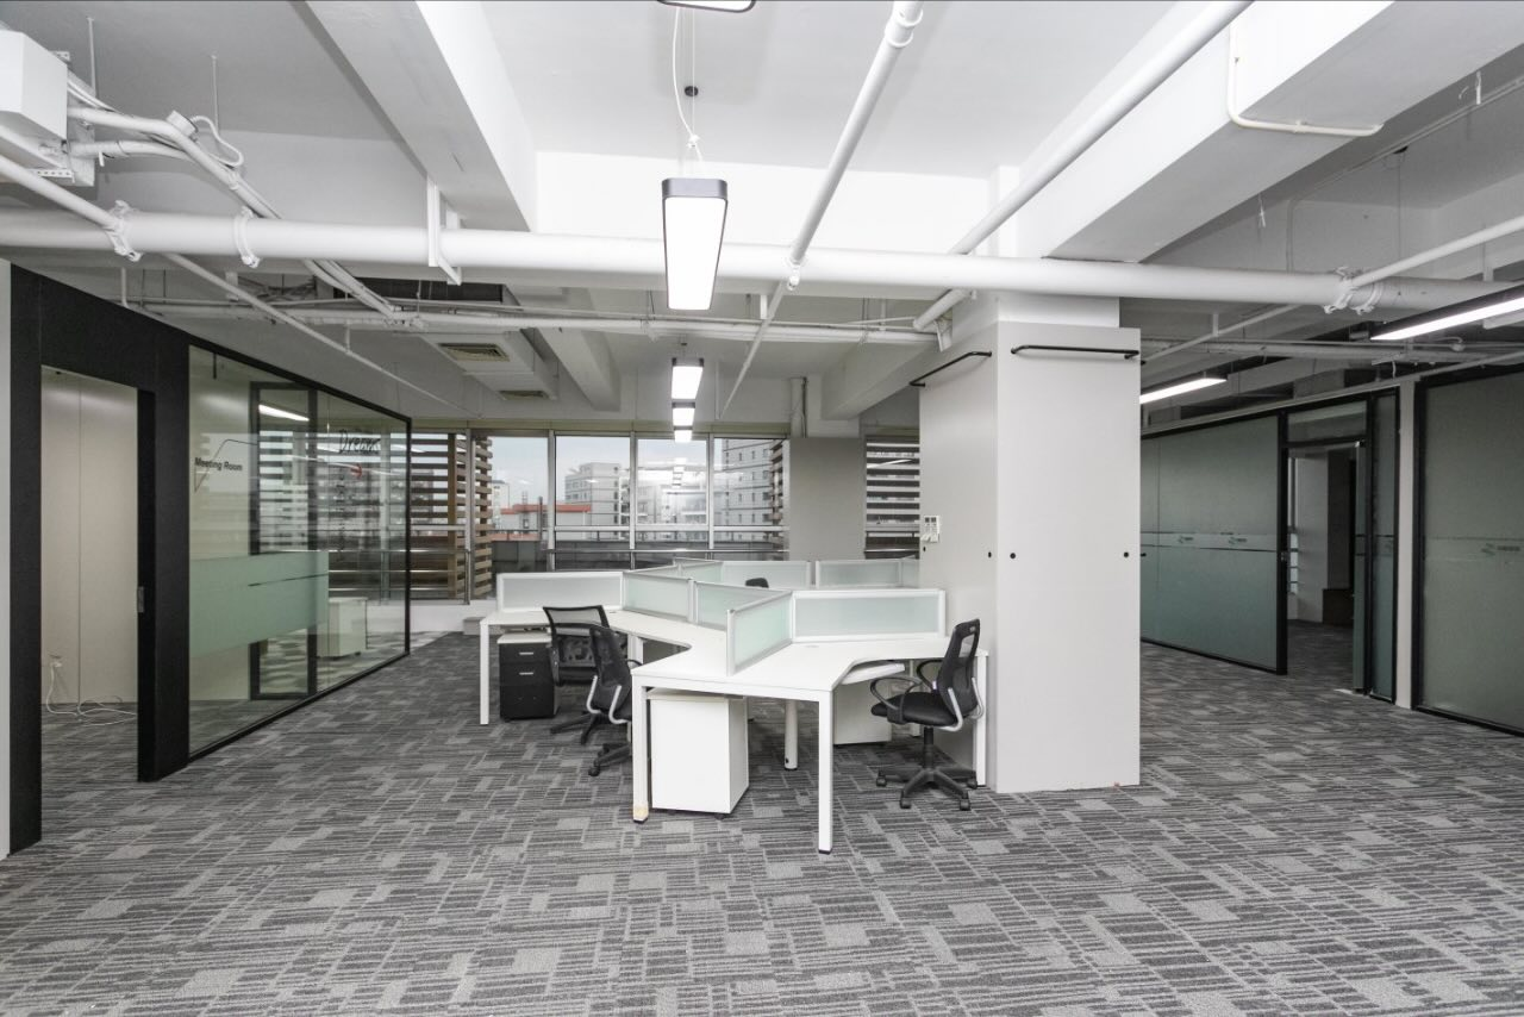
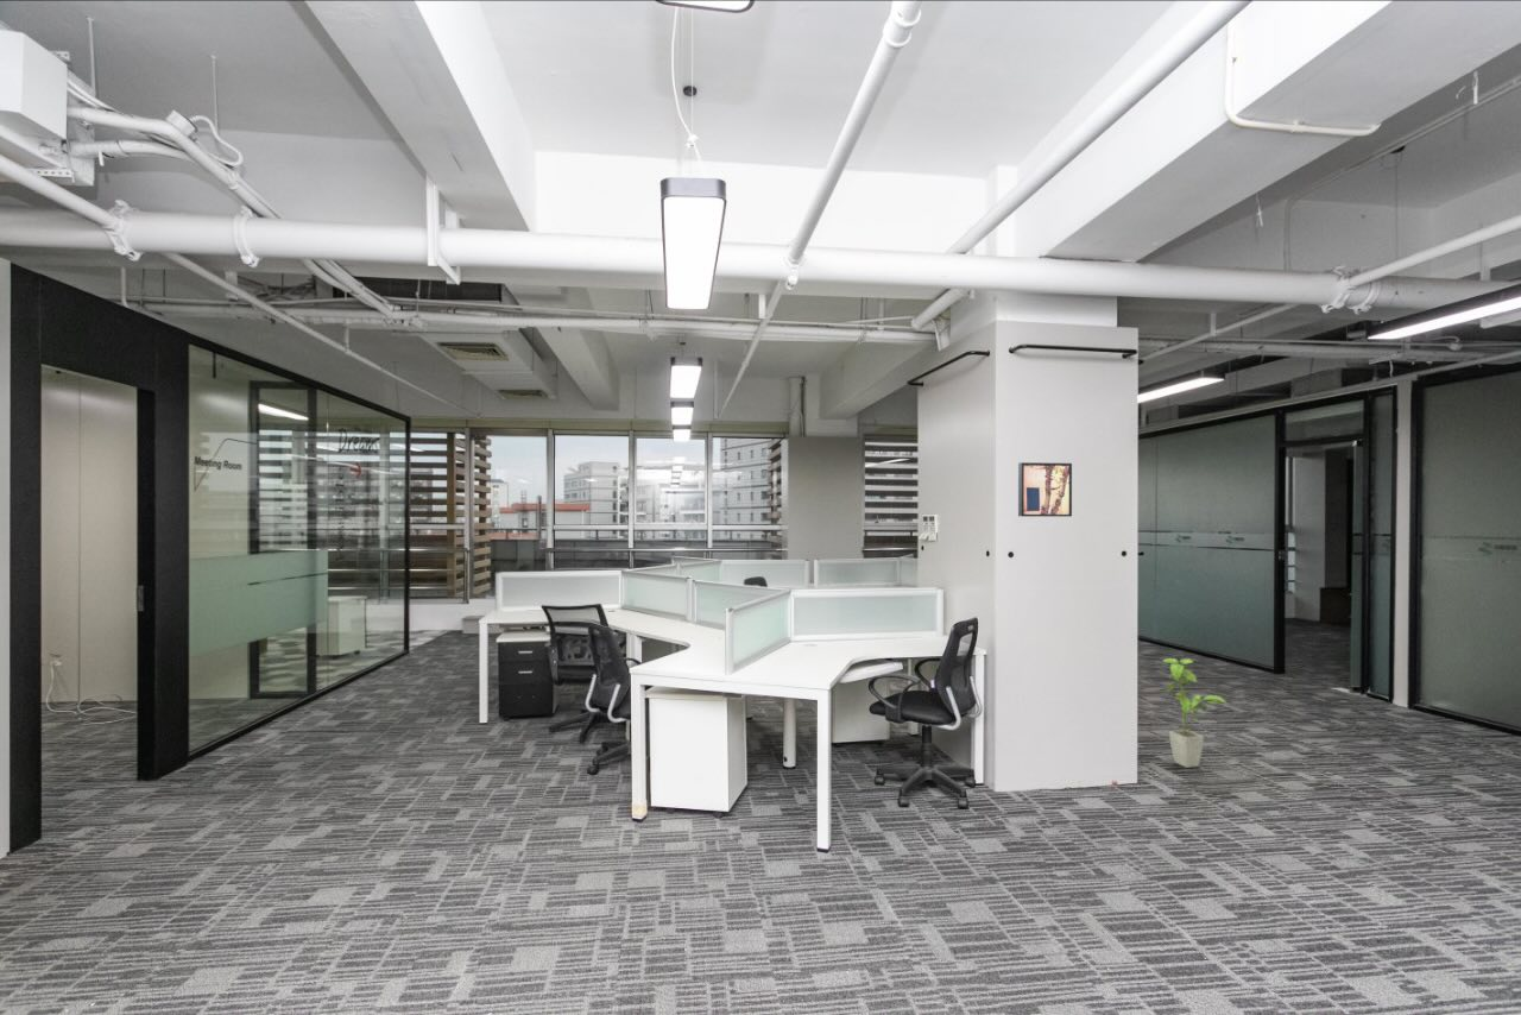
+ house plant [1161,657,1230,769]
+ wall art [1017,461,1073,518]
